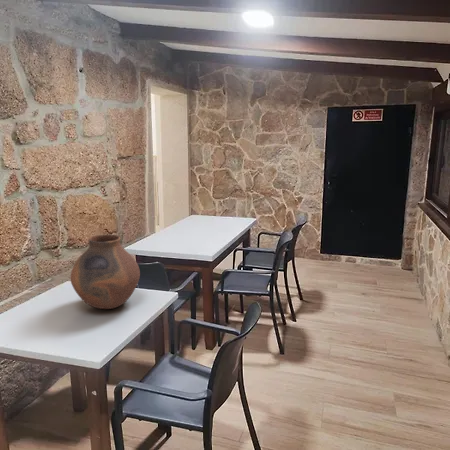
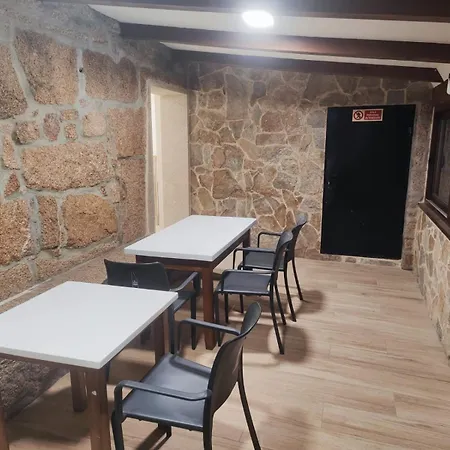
- vase [69,234,141,310]
